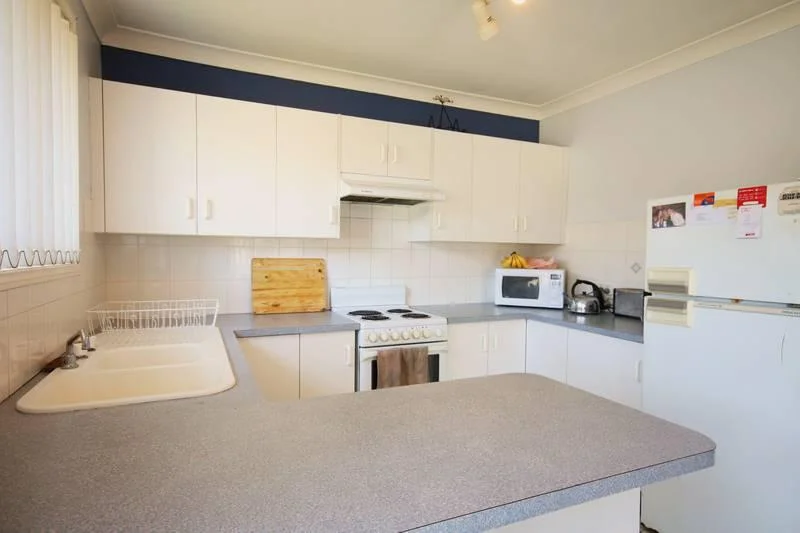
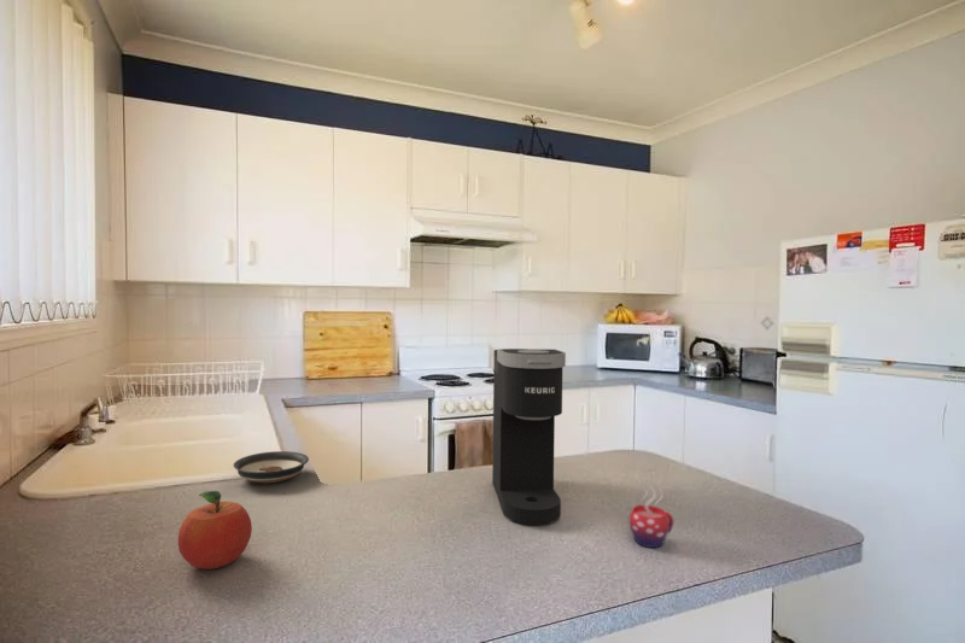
+ fruit [177,490,253,571]
+ saucer [233,450,310,484]
+ mug [628,485,674,549]
+ coffee maker [491,347,567,526]
